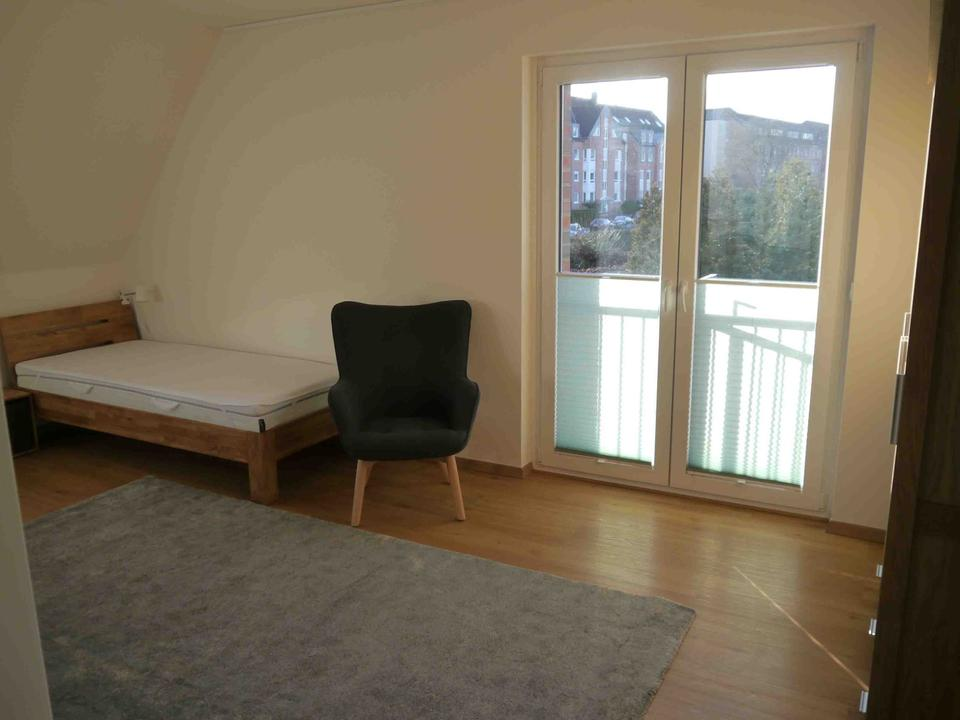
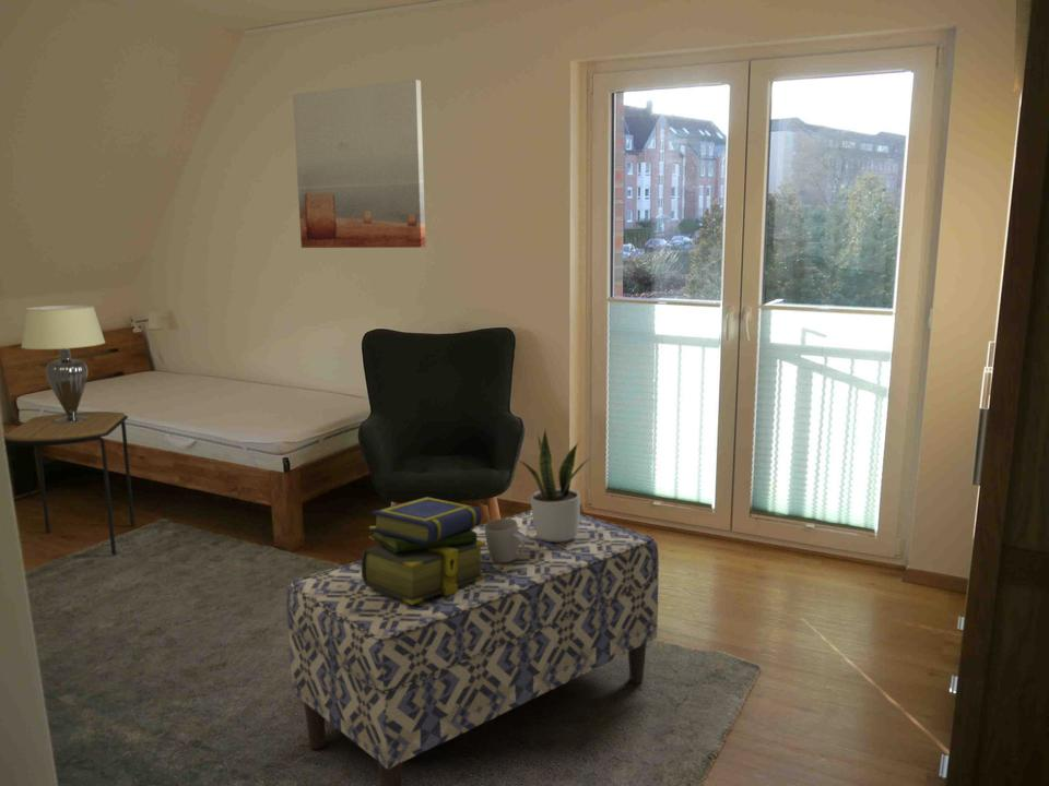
+ wall art [292,79,426,249]
+ mug [485,517,524,562]
+ lampshade [20,303,107,422]
+ potted plant [518,429,590,541]
+ stack of books [361,496,485,605]
+ bench [285,509,660,786]
+ side table [3,410,135,556]
